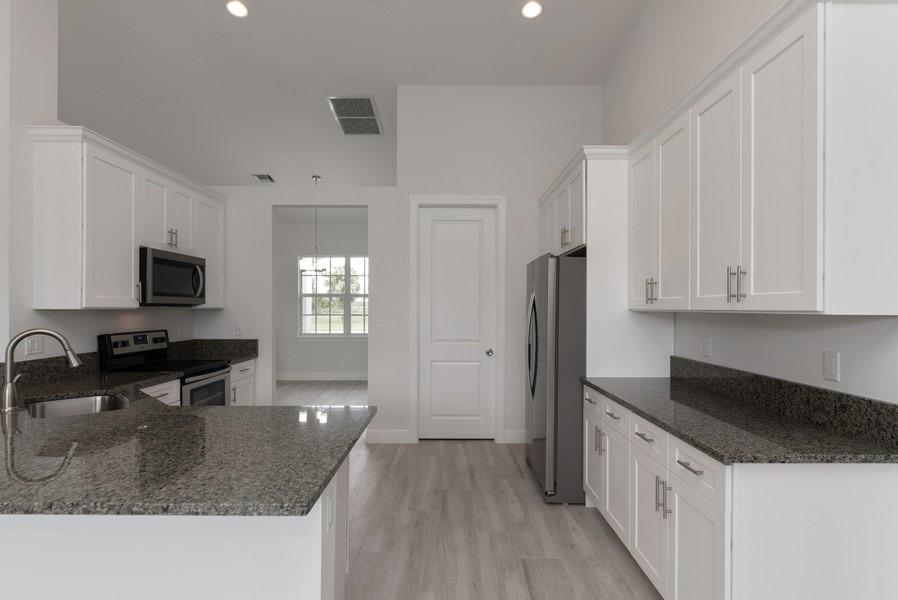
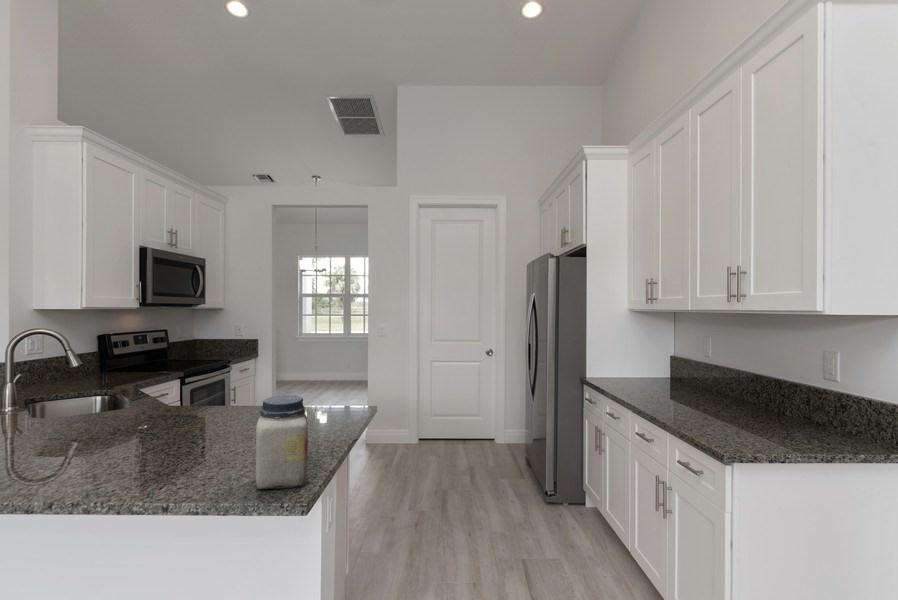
+ jar [254,394,309,490]
